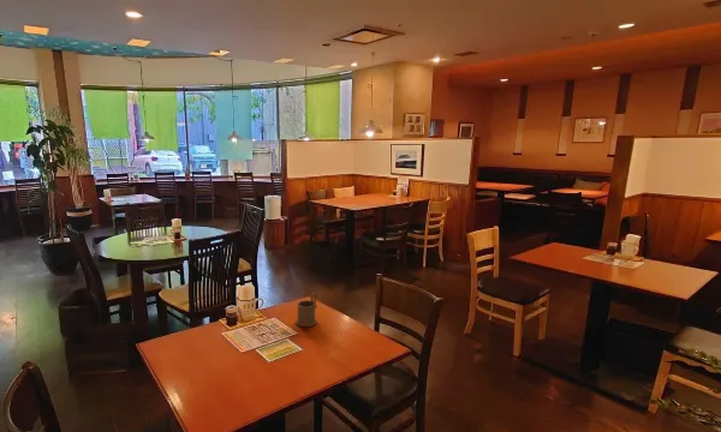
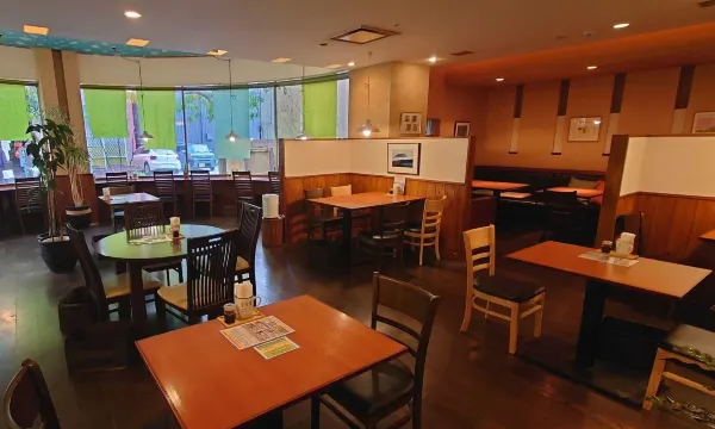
- mug [294,292,318,328]
